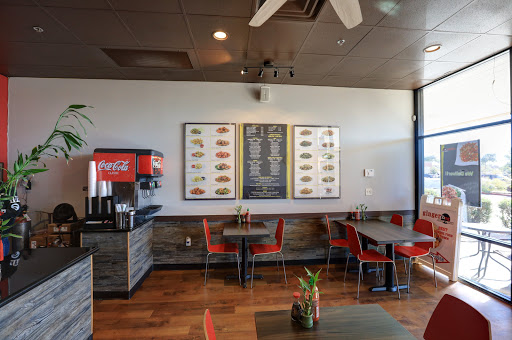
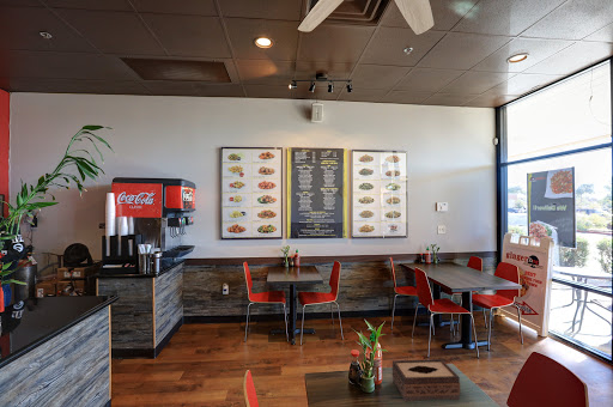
+ tissue box [392,358,461,402]
